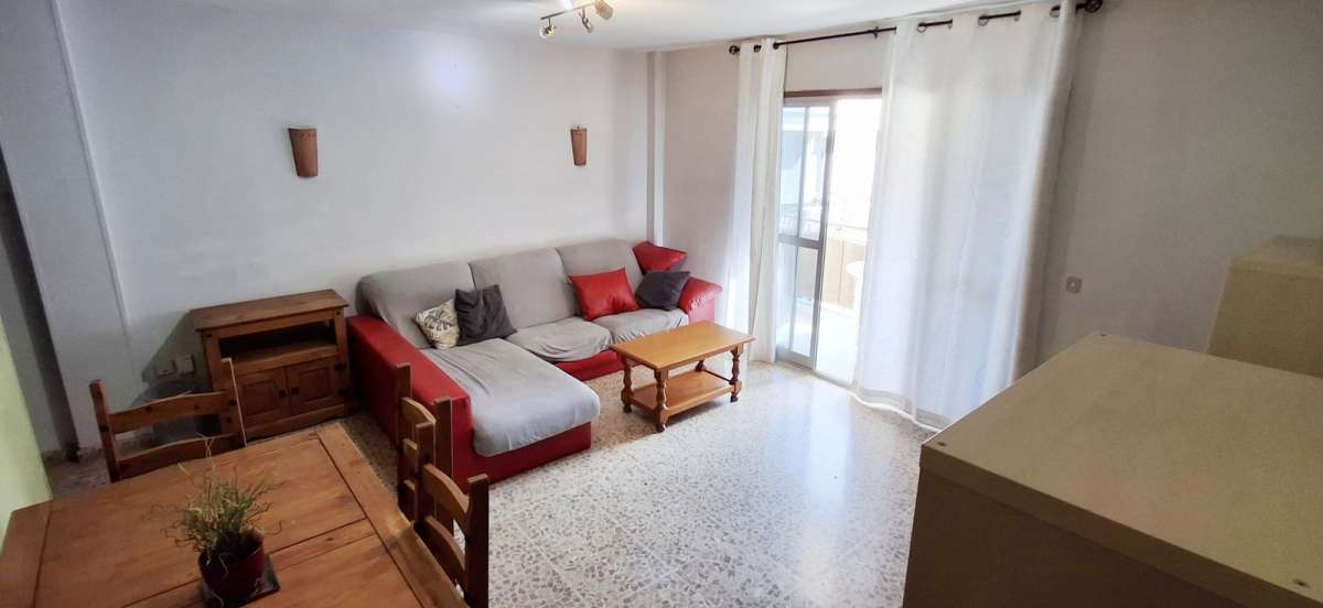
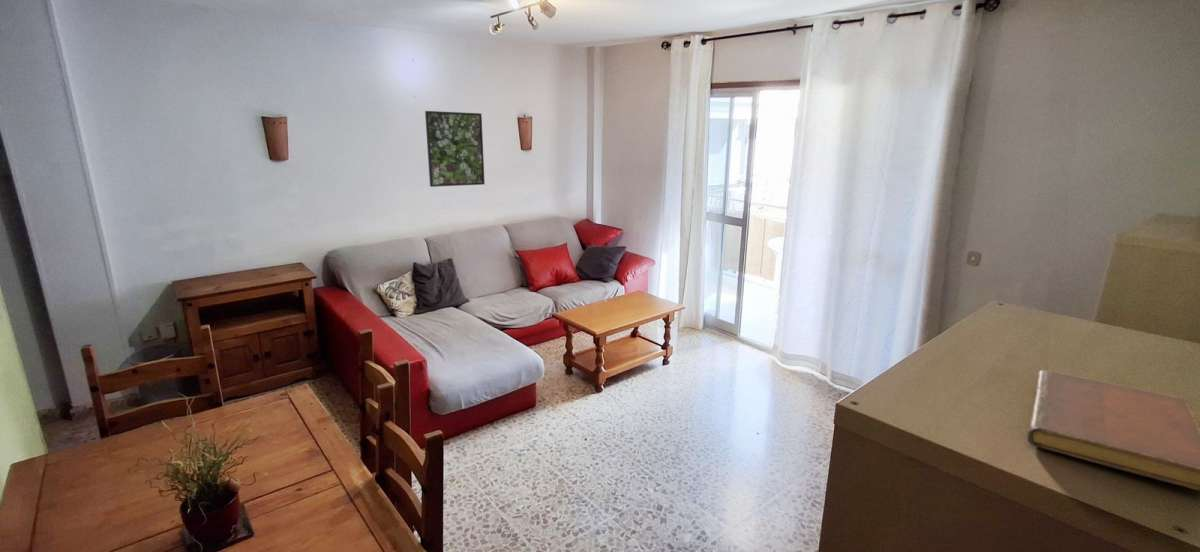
+ notebook [1026,369,1200,492]
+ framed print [424,110,486,188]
